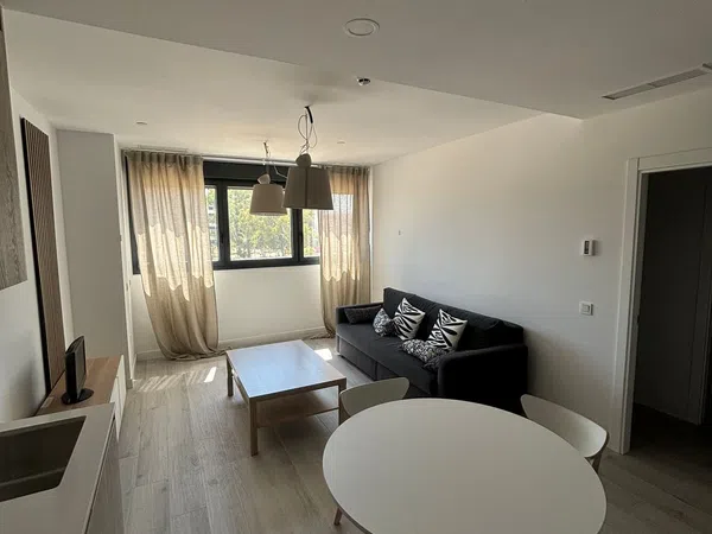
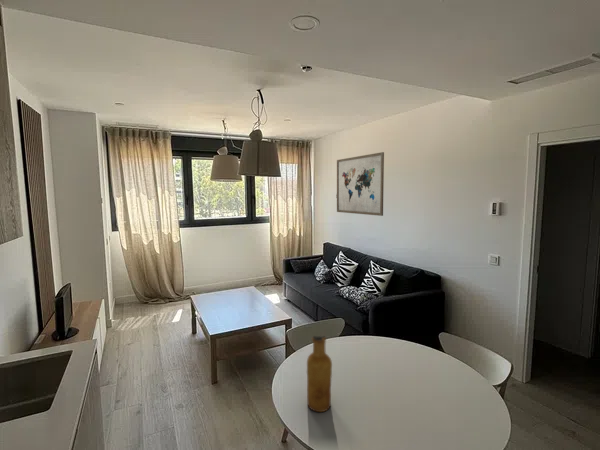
+ vase [306,335,333,413]
+ wall art [336,151,385,217]
